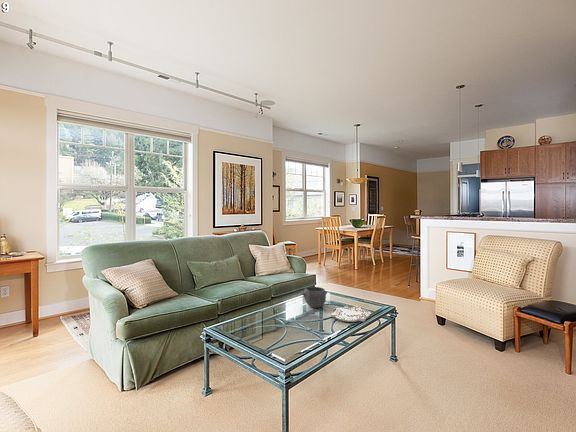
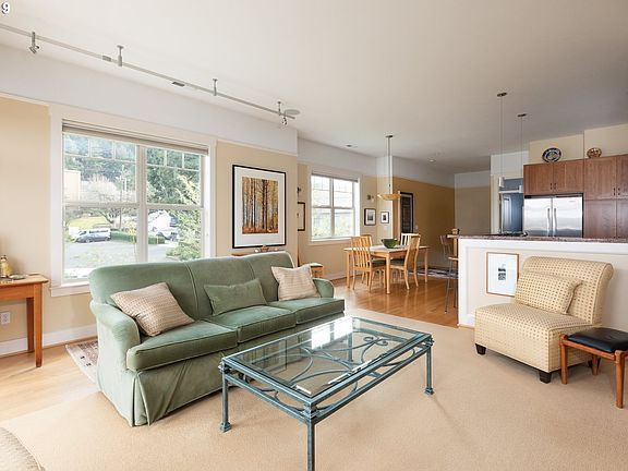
- decorative tray [330,305,372,323]
- bowl [300,286,328,309]
